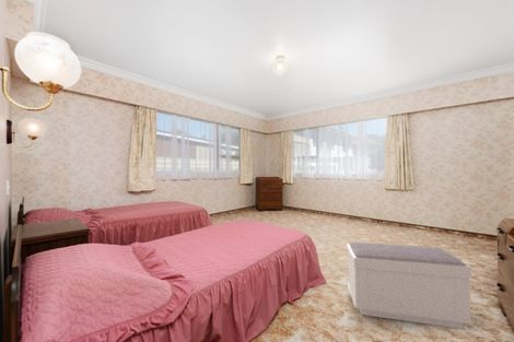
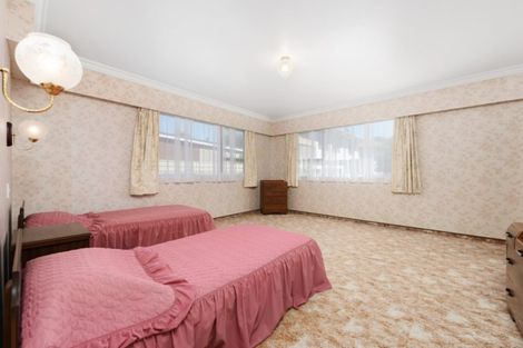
- bench [346,241,475,330]
